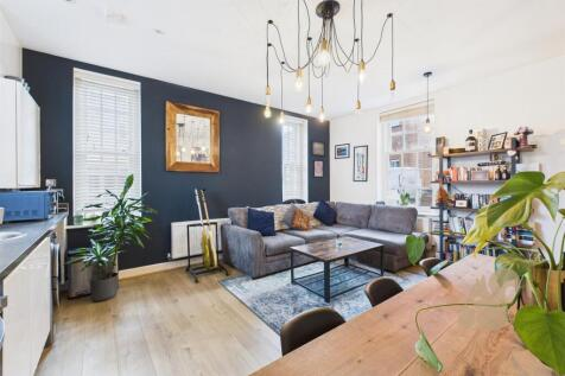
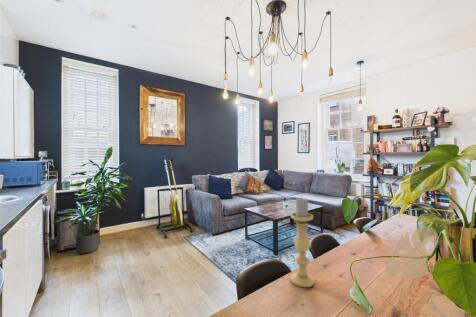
+ candle holder [290,196,316,288]
